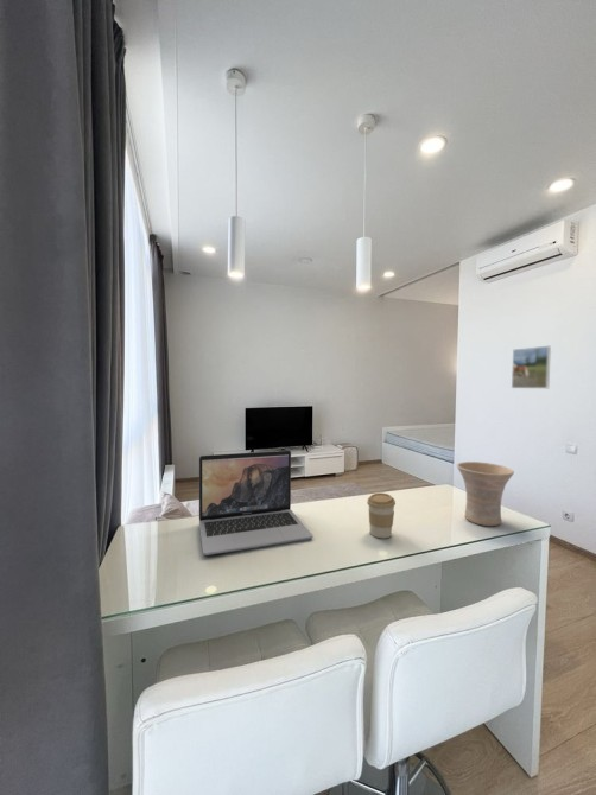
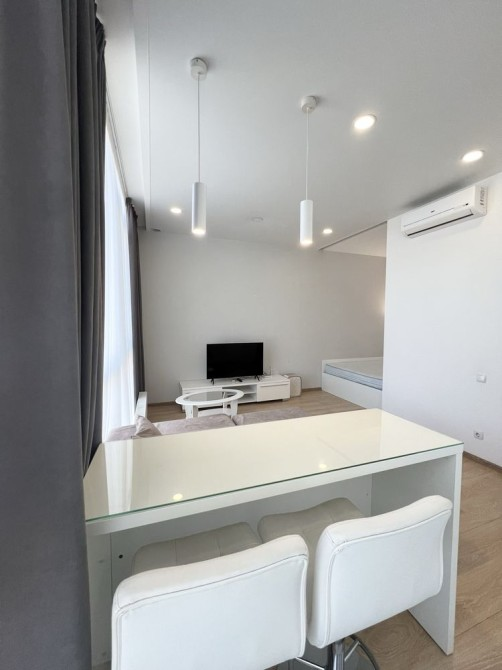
- vase [456,460,515,527]
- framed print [511,345,552,389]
- laptop [198,450,315,556]
- coffee cup [366,491,397,539]
